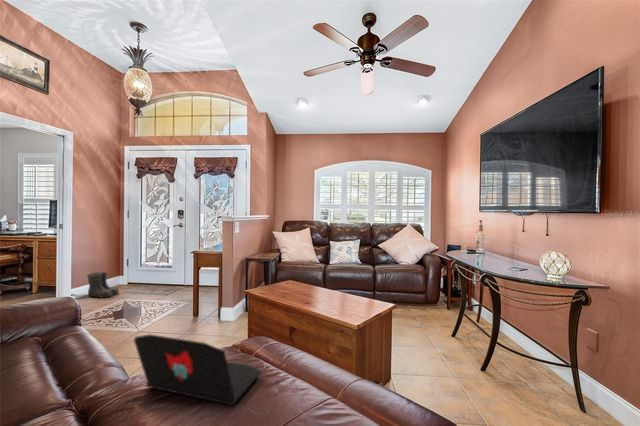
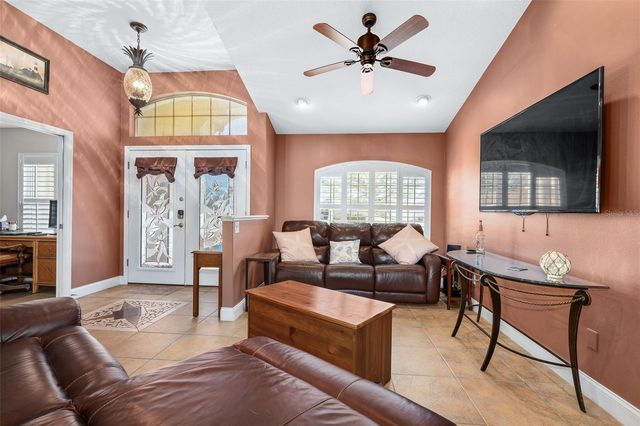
- laptop [133,333,262,406]
- boots [86,271,121,298]
